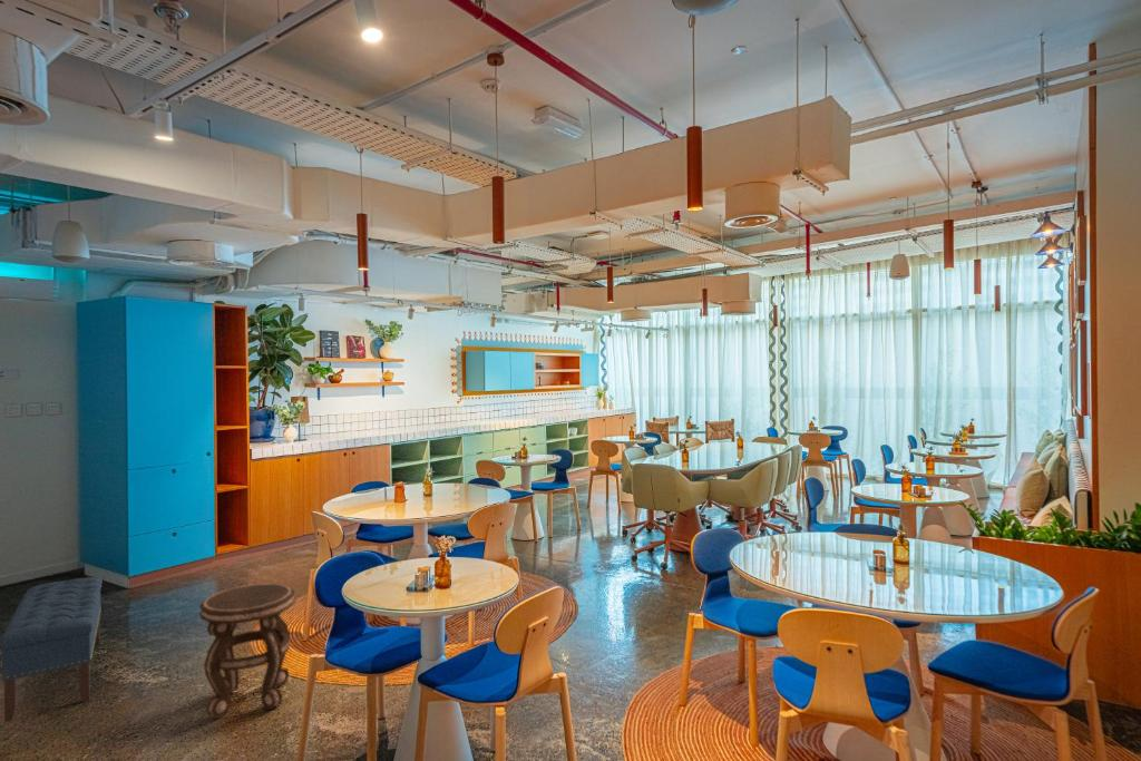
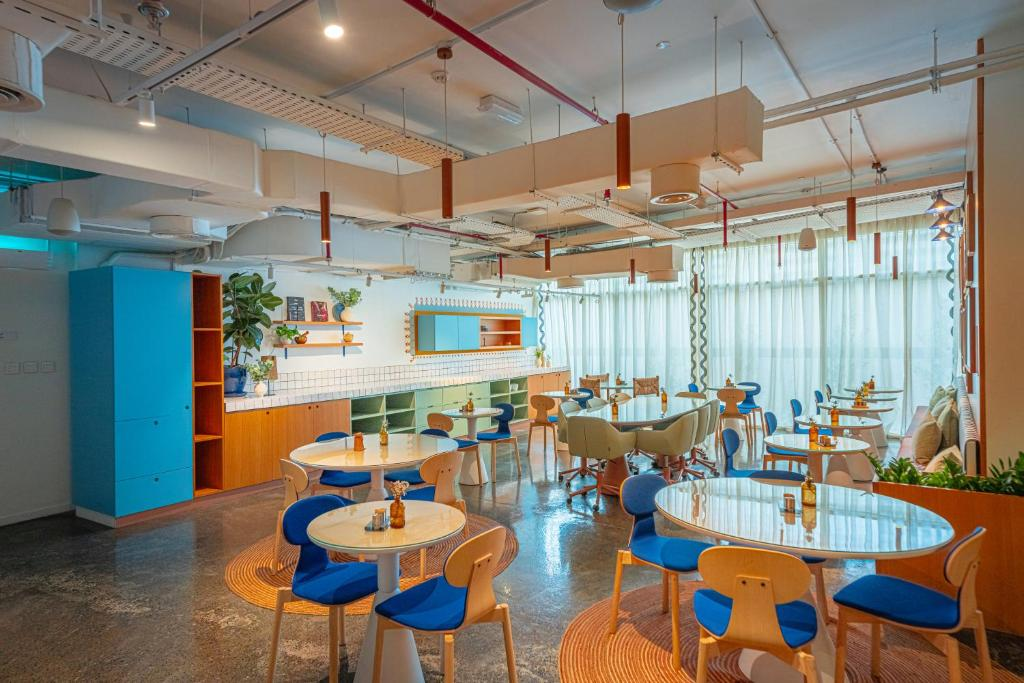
- bench [0,576,104,723]
- side table [198,583,296,719]
